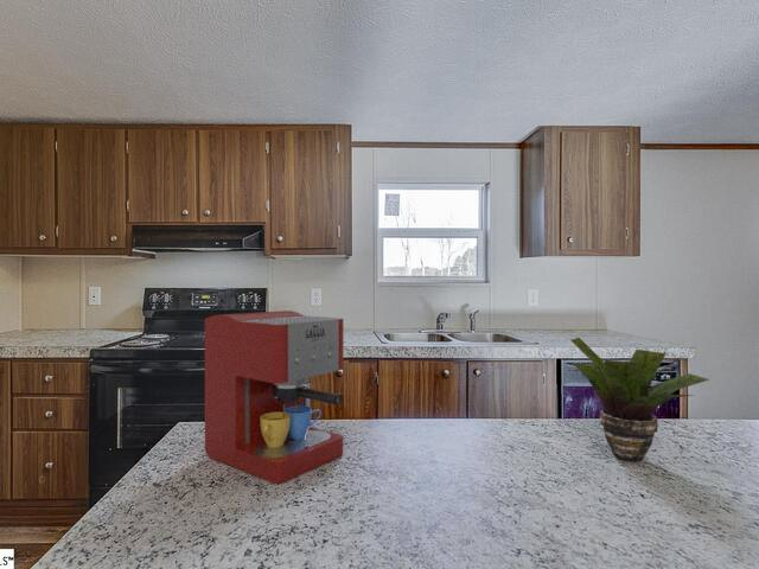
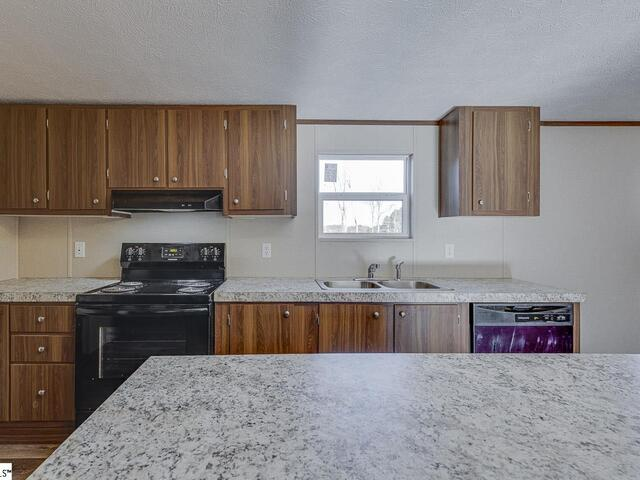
- coffee maker [204,309,345,485]
- potted plant [570,337,710,462]
